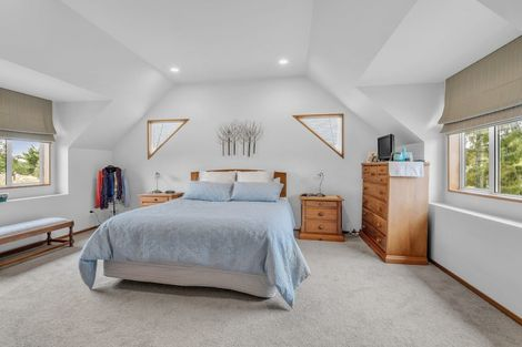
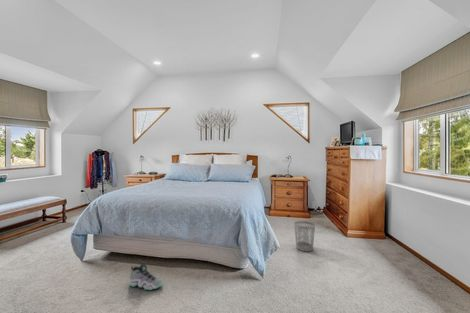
+ sneaker [129,260,164,291]
+ wastebasket [293,220,316,252]
